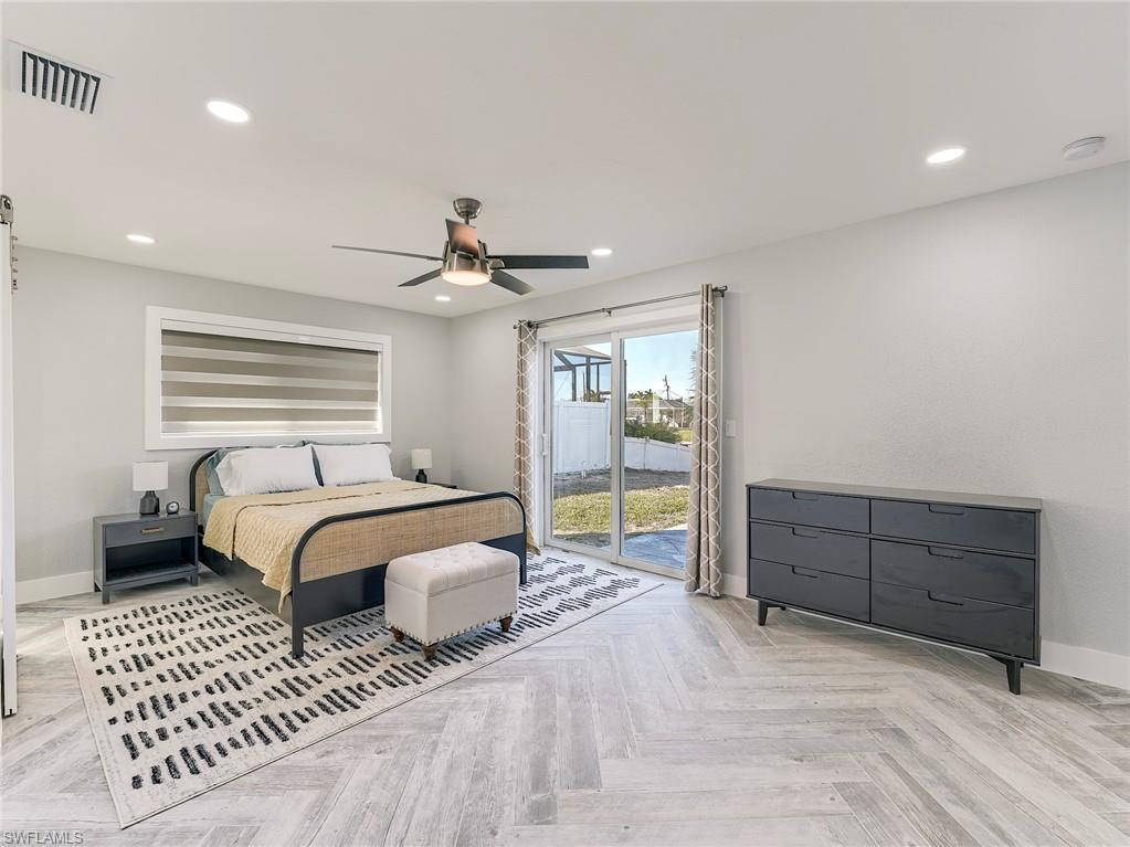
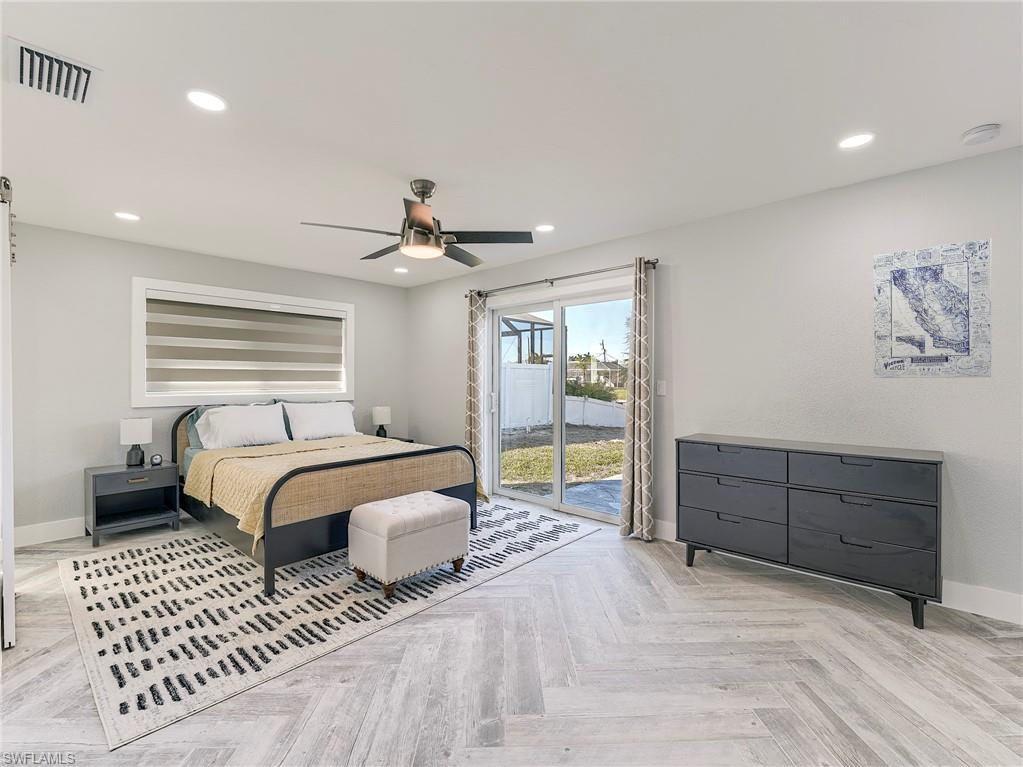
+ wall art [872,237,993,379]
